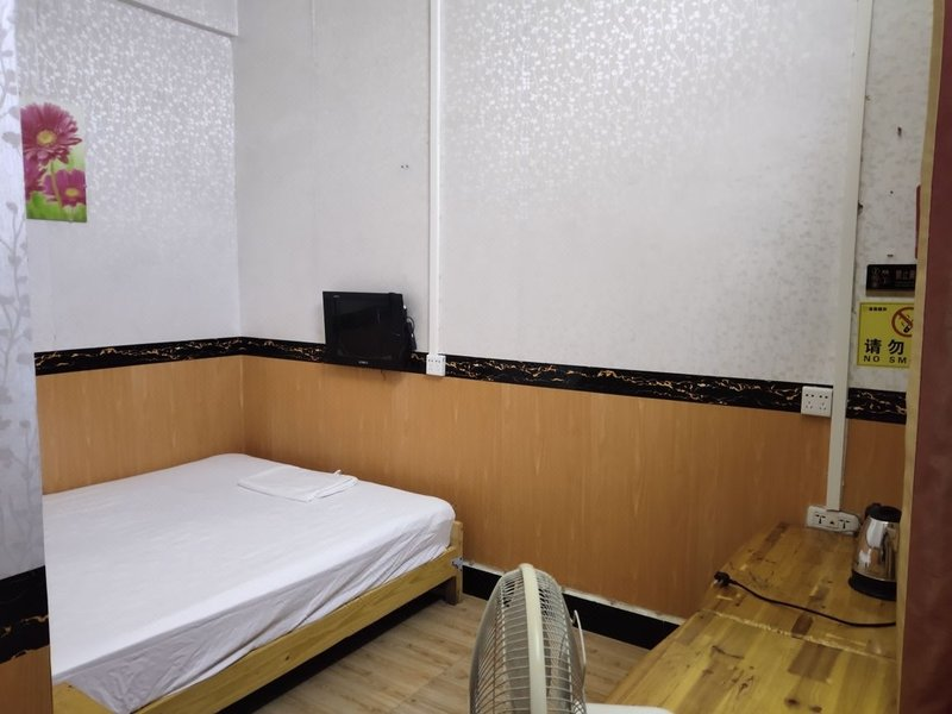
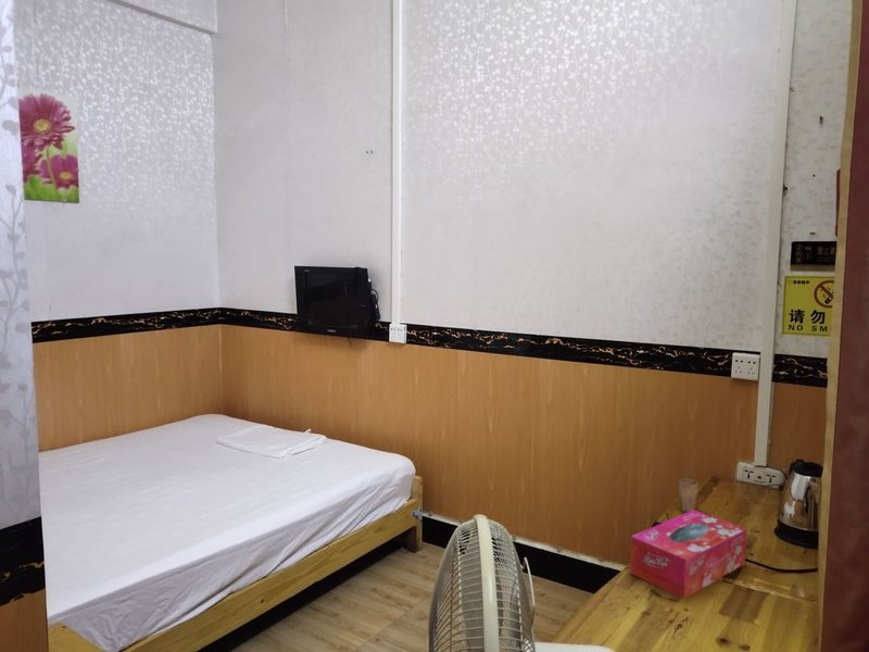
+ cup [678,476,700,513]
+ tissue box [629,509,748,600]
